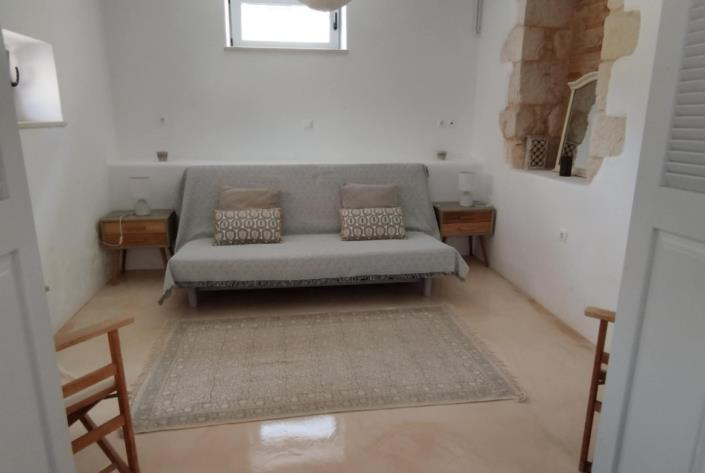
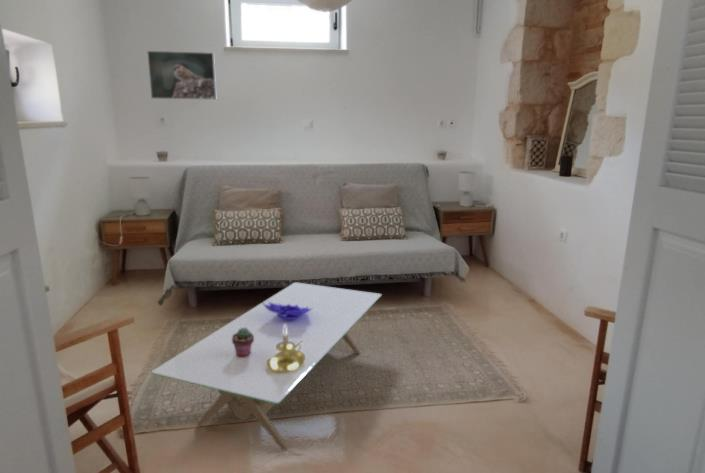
+ candle holder [267,325,305,372]
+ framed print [146,50,218,101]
+ coffee table [150,281,383,452]
+ potted succulent [232,328,254,358]
+ decorative bowl [261,301,313,321]
